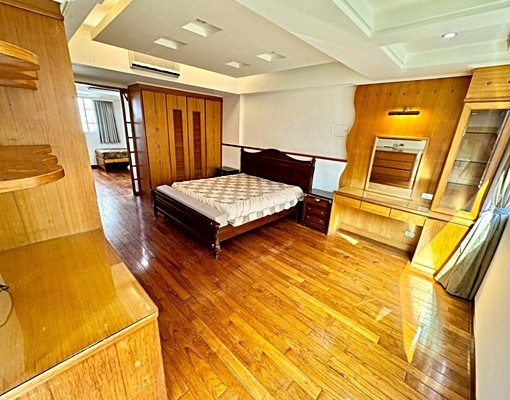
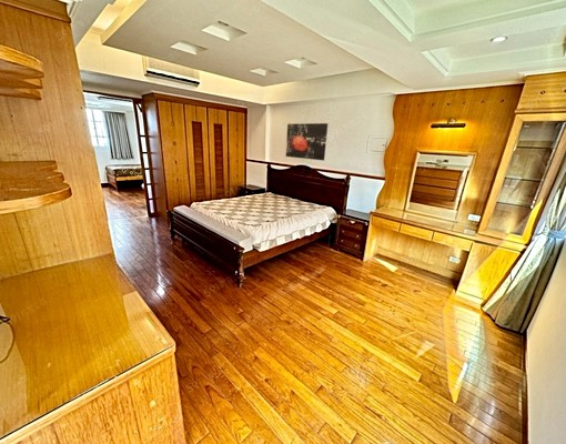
+ wall art [285,122,329,162]
